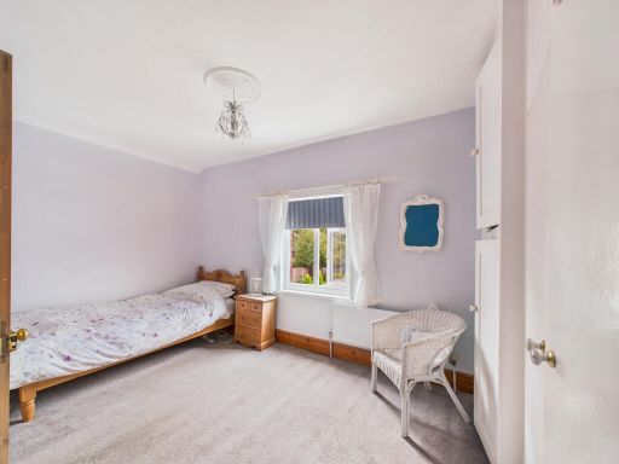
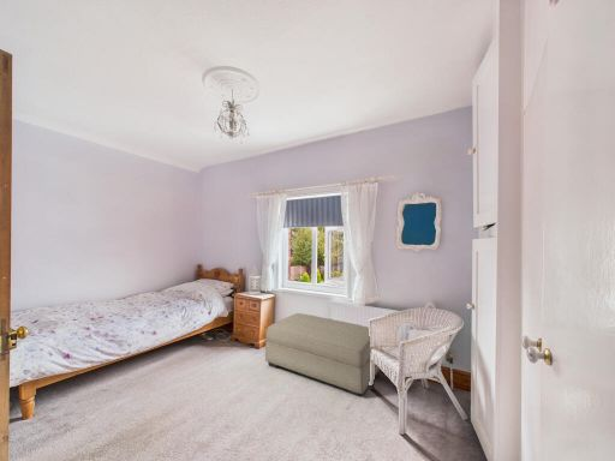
+ ottoman [264,312,381,397]
